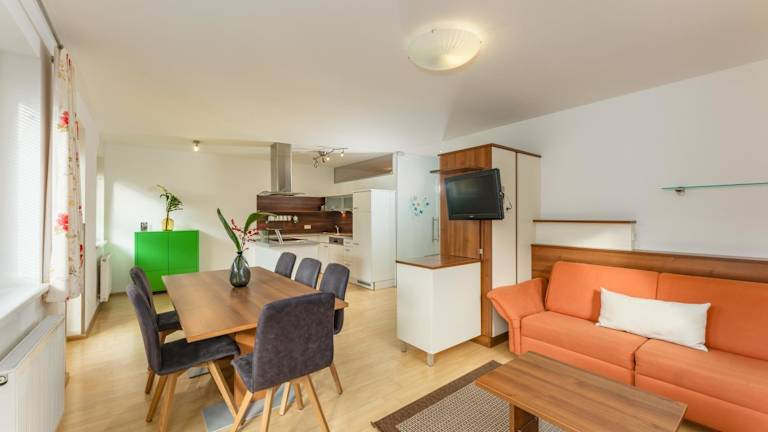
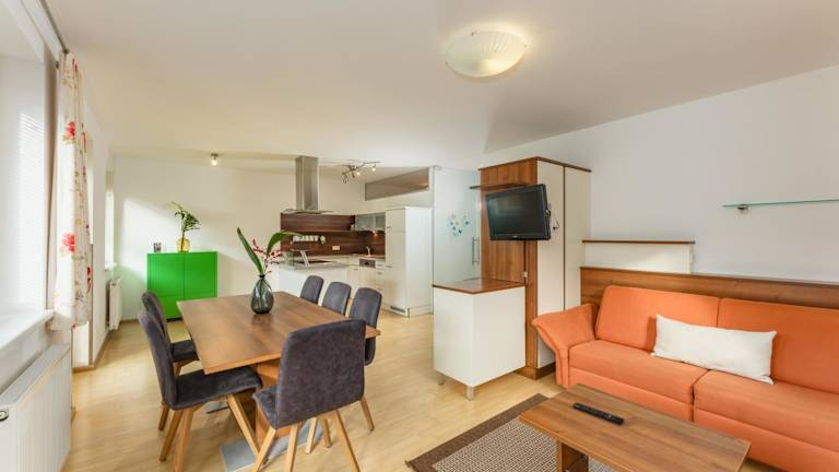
+ remote control [571,401,625,425]
